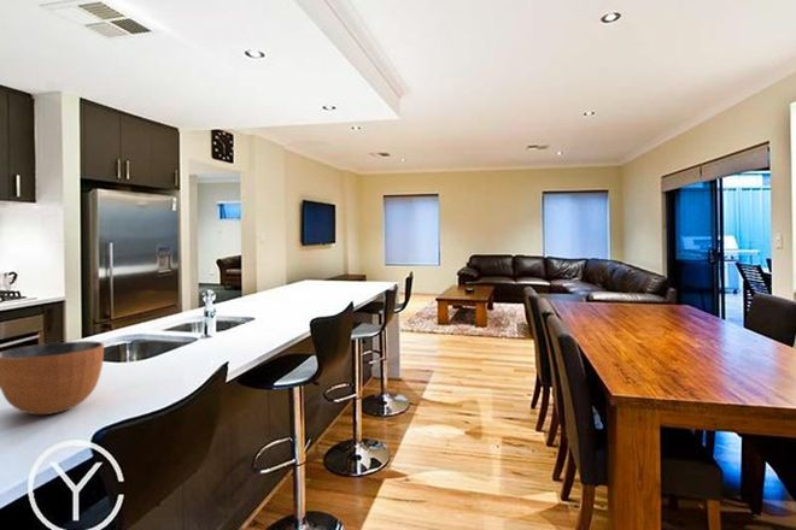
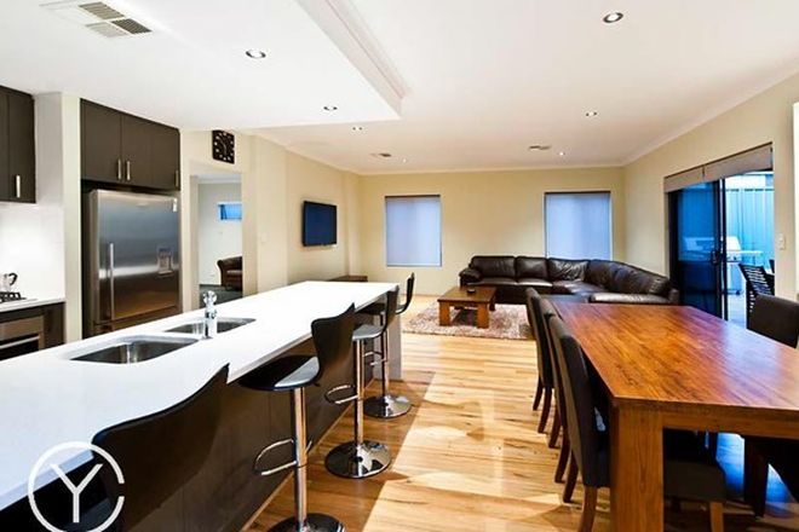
- bowl [0,340,105,416]
